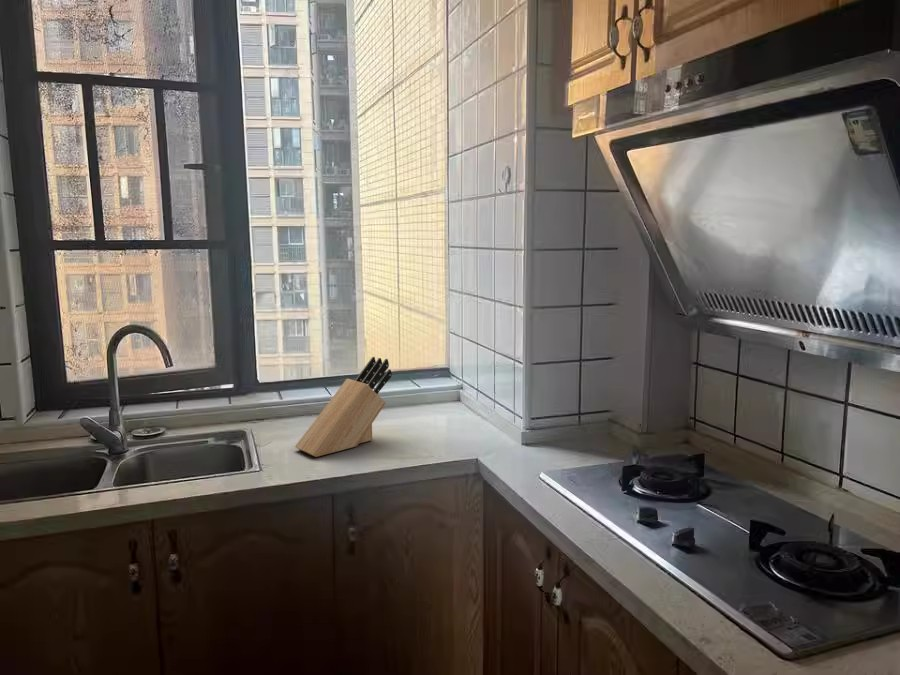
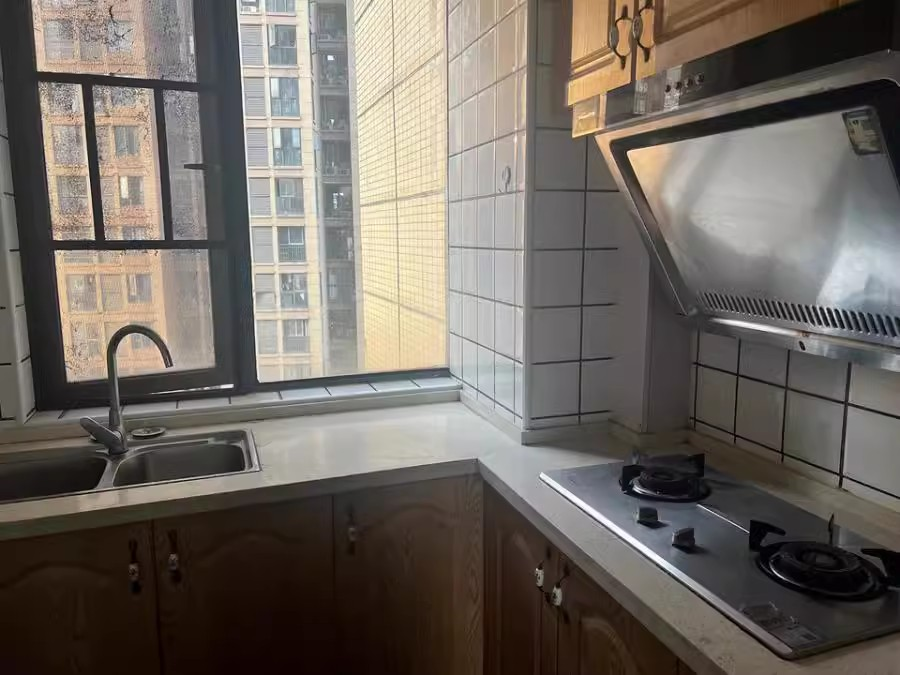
- knife block [294,356,393,458]
